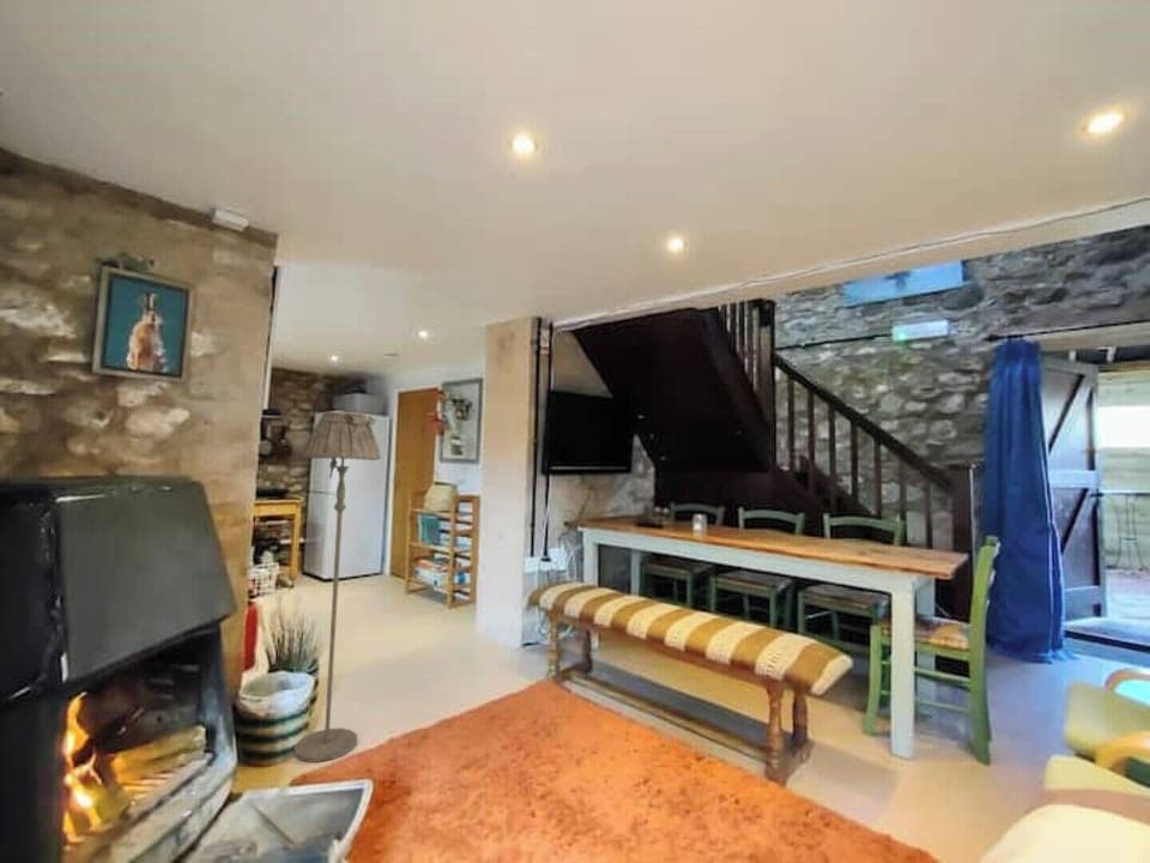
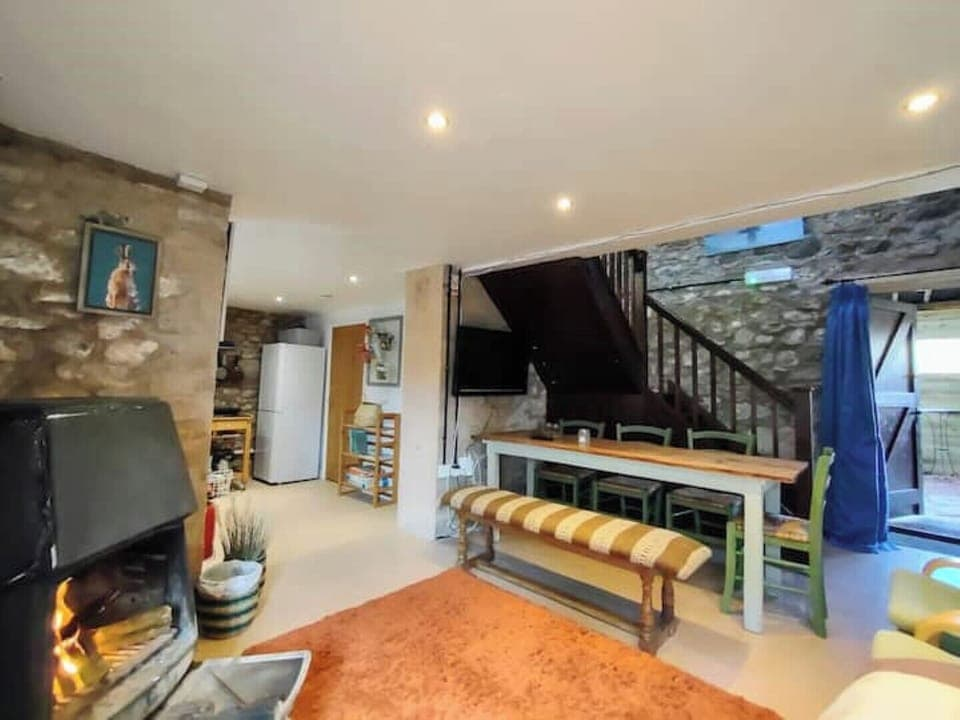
- floor lamp [293,410,382,764]
